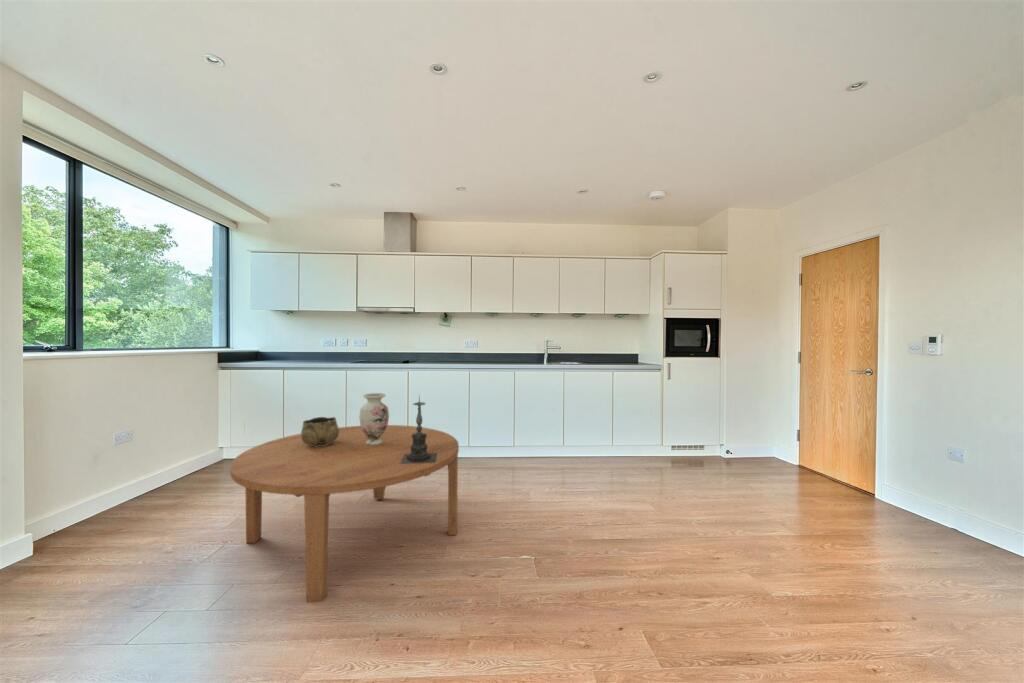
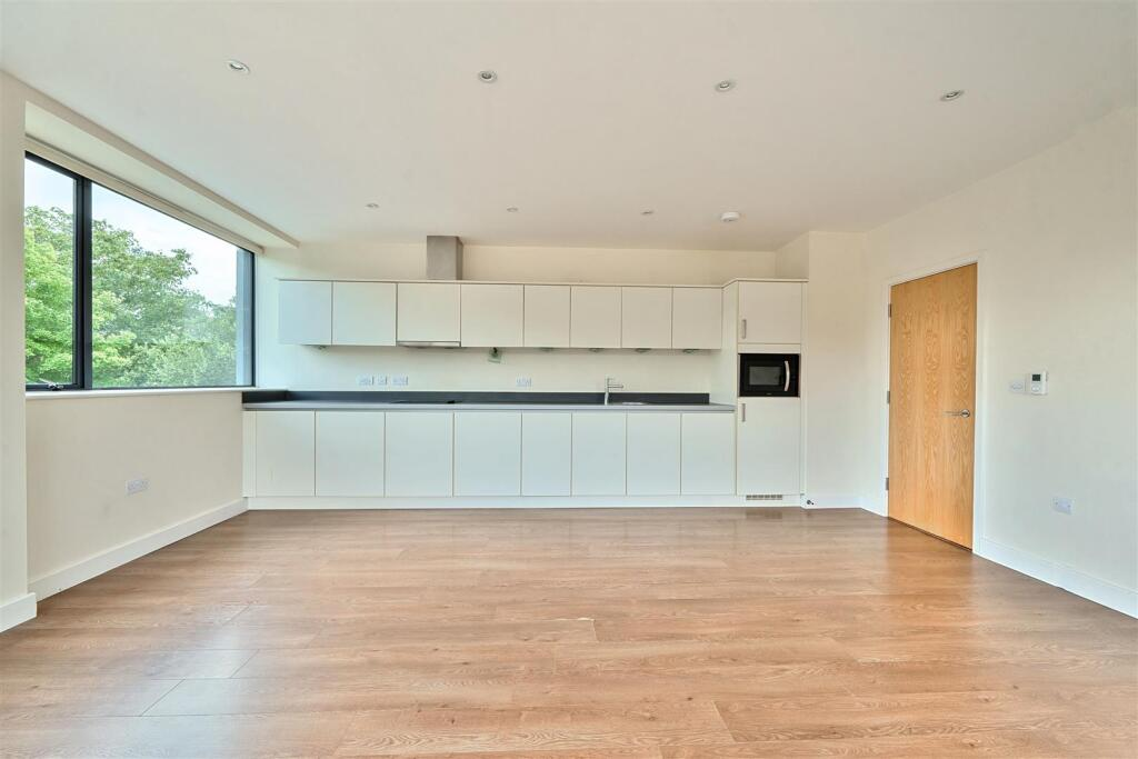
- candle holder [400,393,437,464]
- vase [358,392,390,446]
- decorative bowl [300,416,339,447]
- dining table [229,424,460,604]
